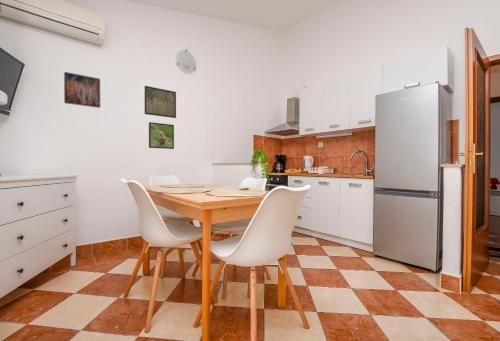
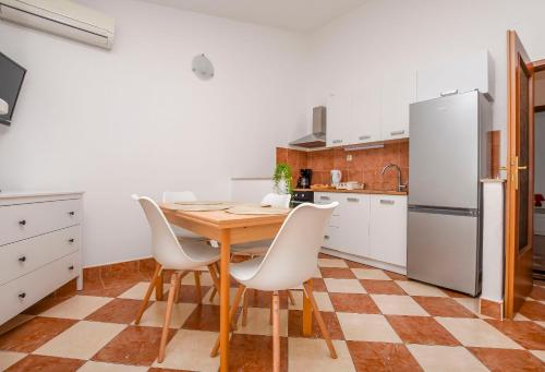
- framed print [148,121,175,150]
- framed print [63,71,101,109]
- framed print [143,85,177,119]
